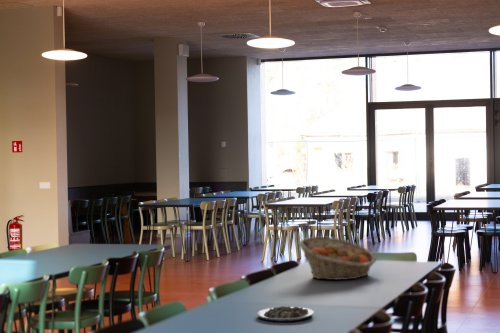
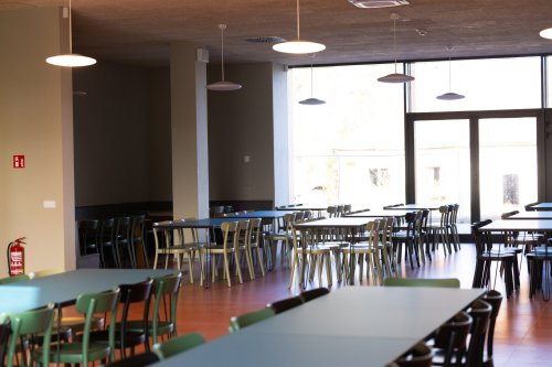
- plate [256,305,315,323]
- fruit basket [298,236,377,281]
